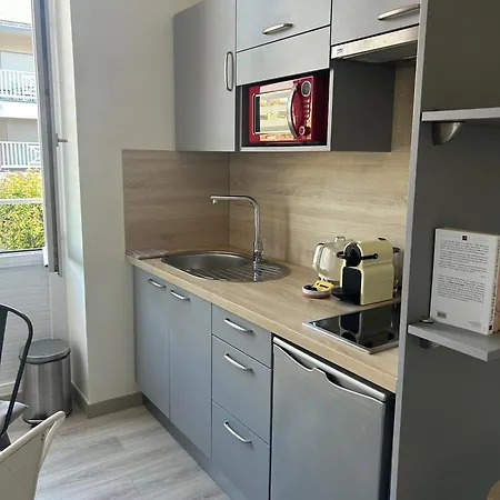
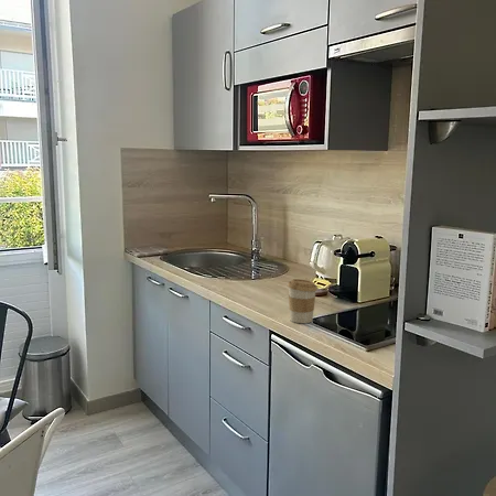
+ coffee cup [287,278,319,324]
